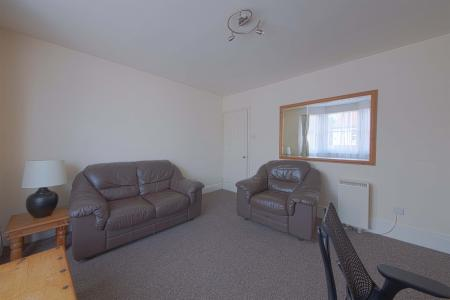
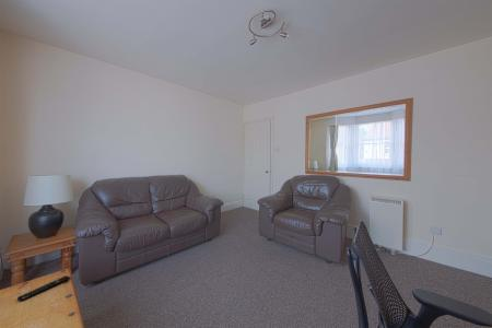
+ remote control [16,274,71,303]
